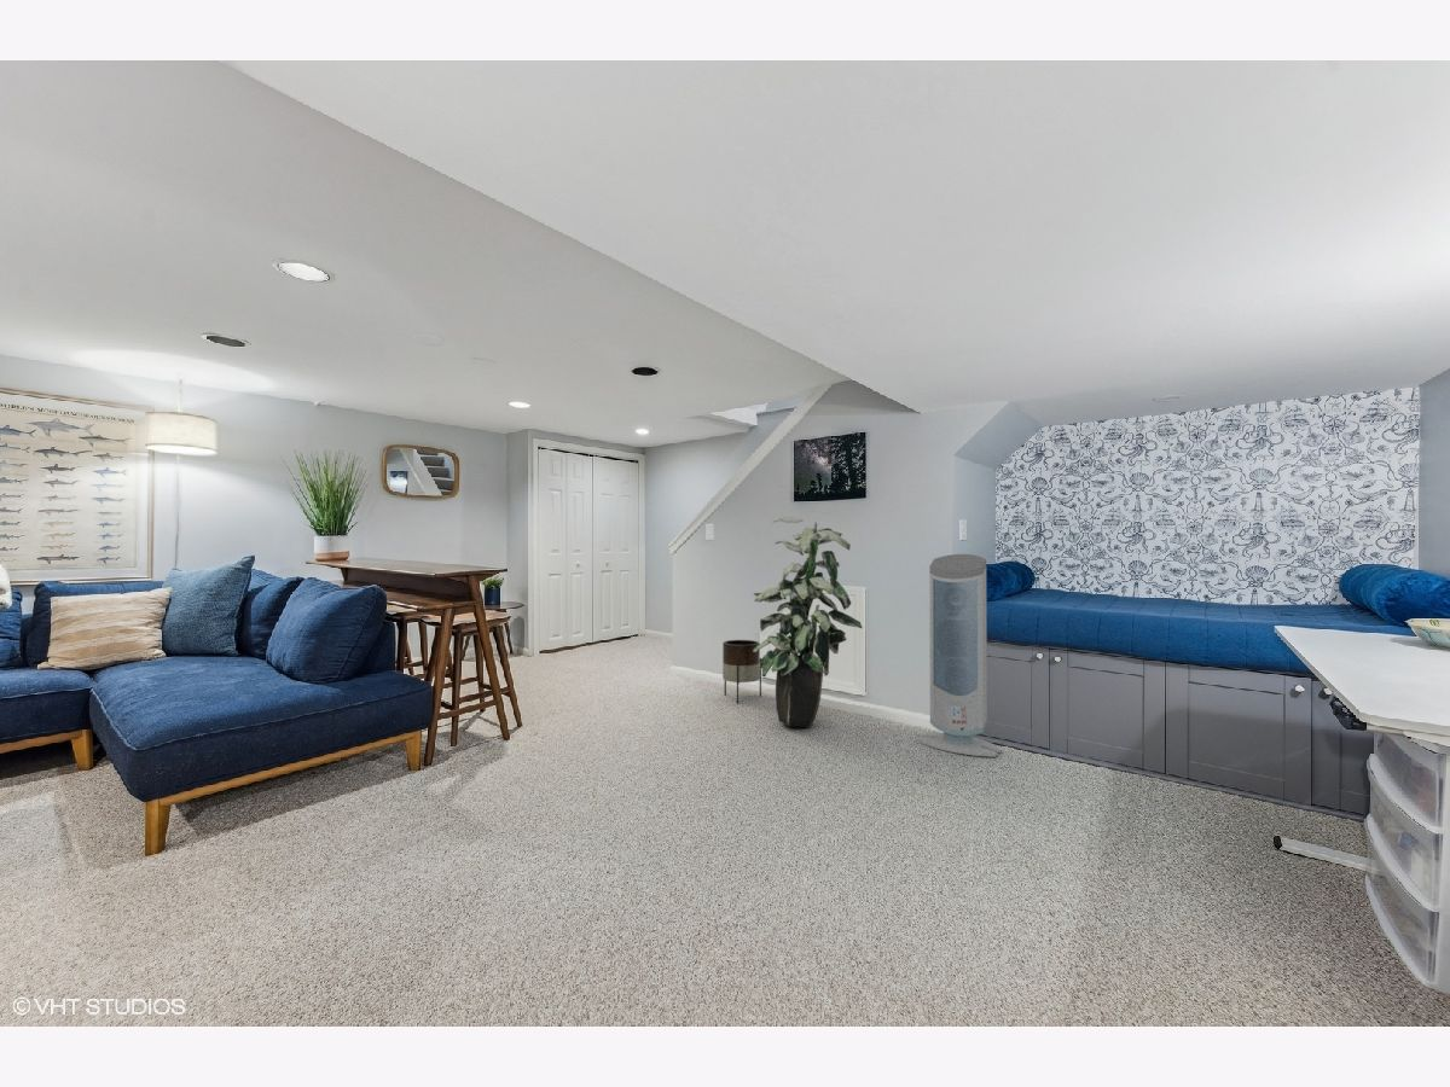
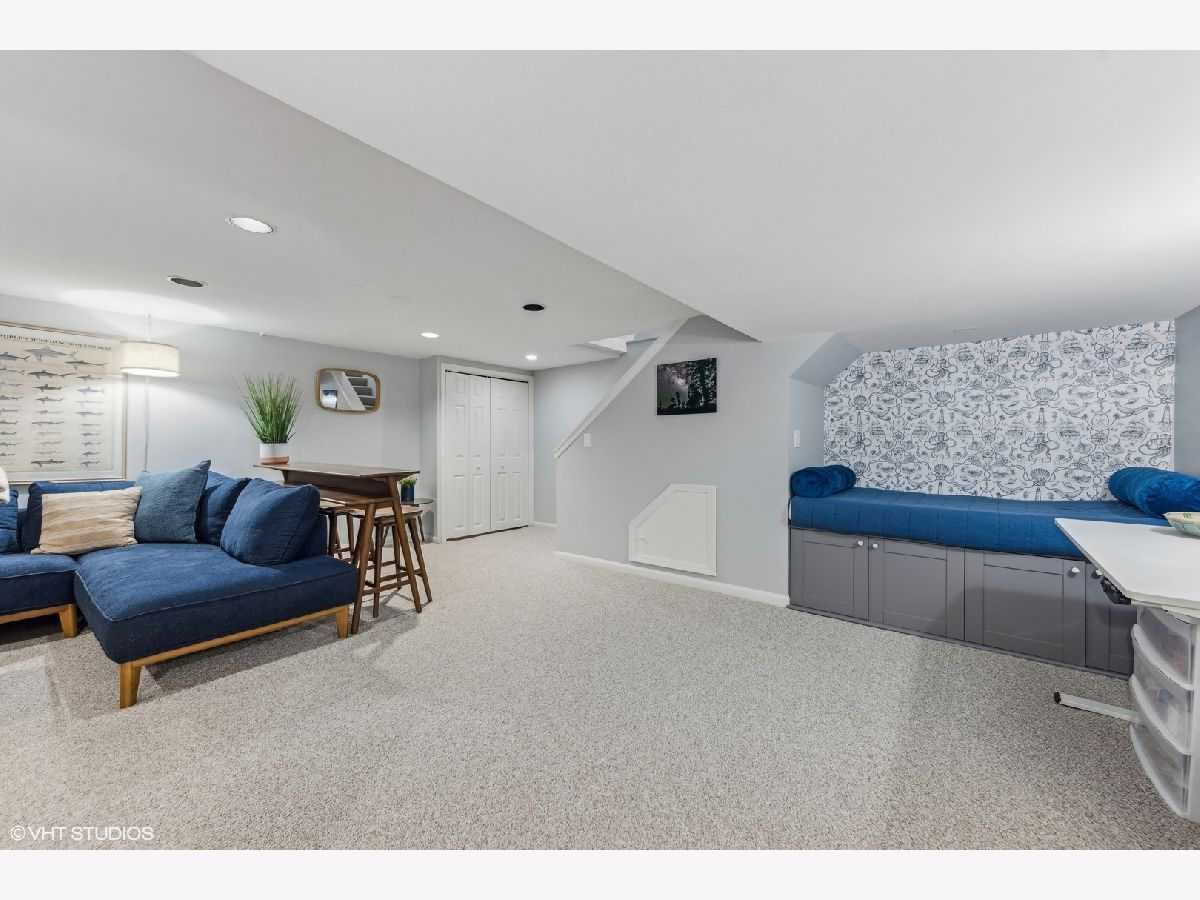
- air purifier [916,553,1003,758]
- planter [721,639,762,705]
- indoor plant [753,516,864,728]
